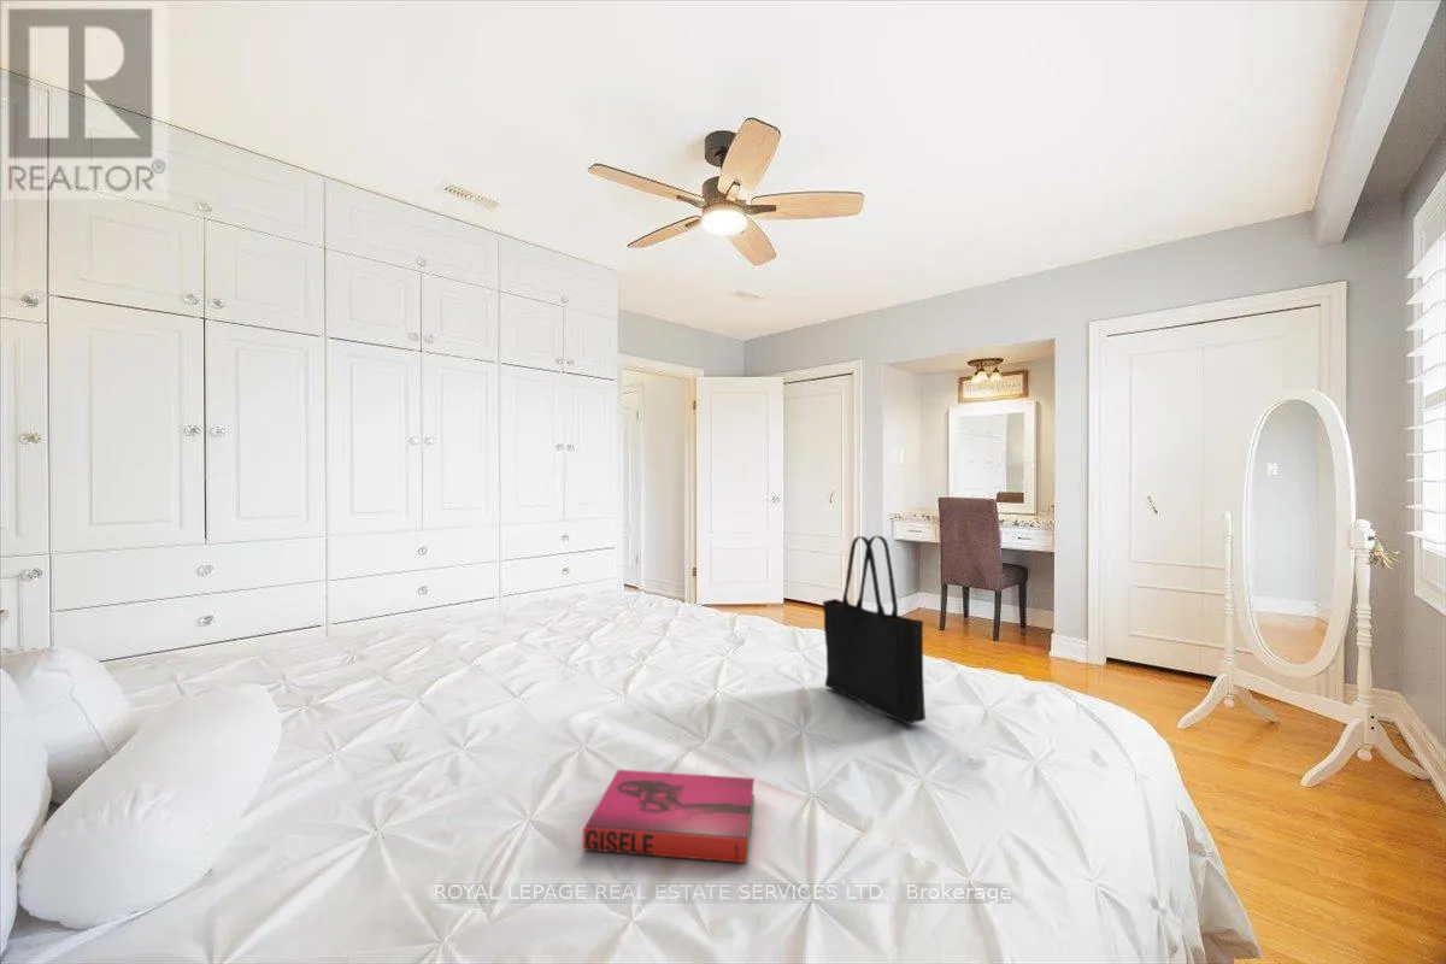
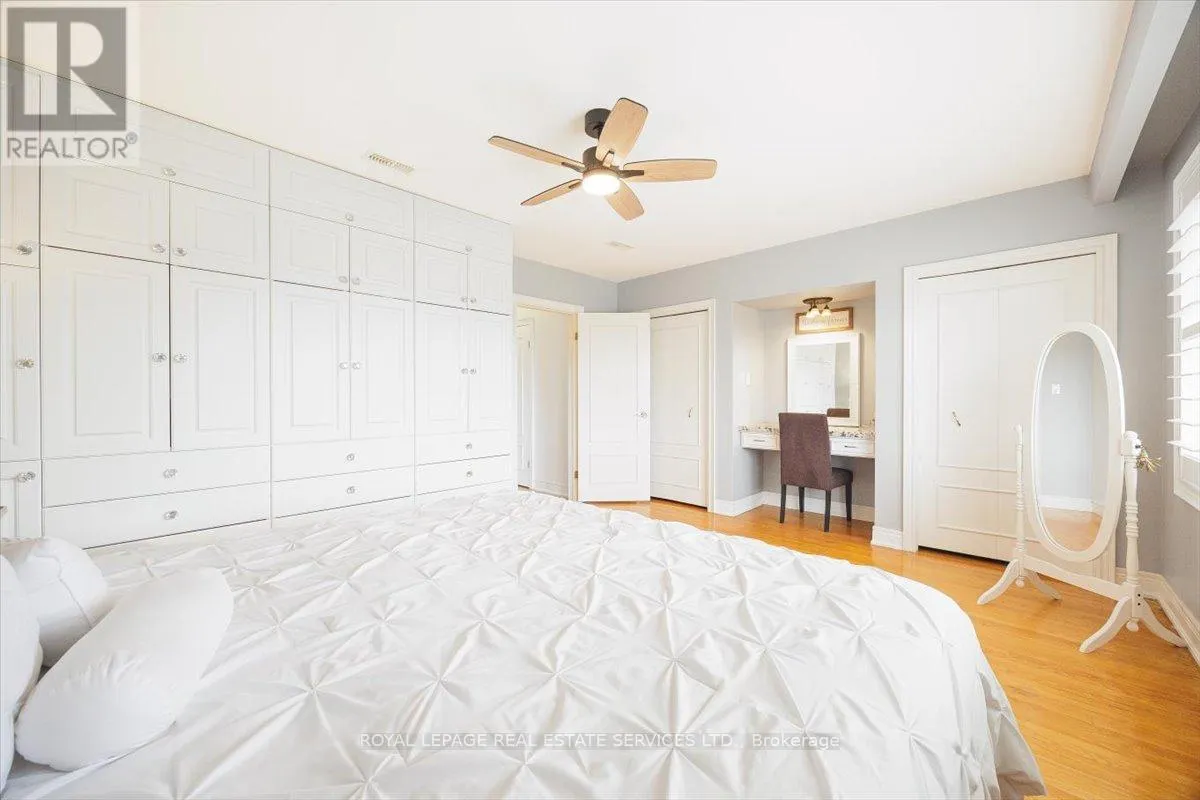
- hardback book [582,769,756,864]
- tote bag [822,535,927,725]
